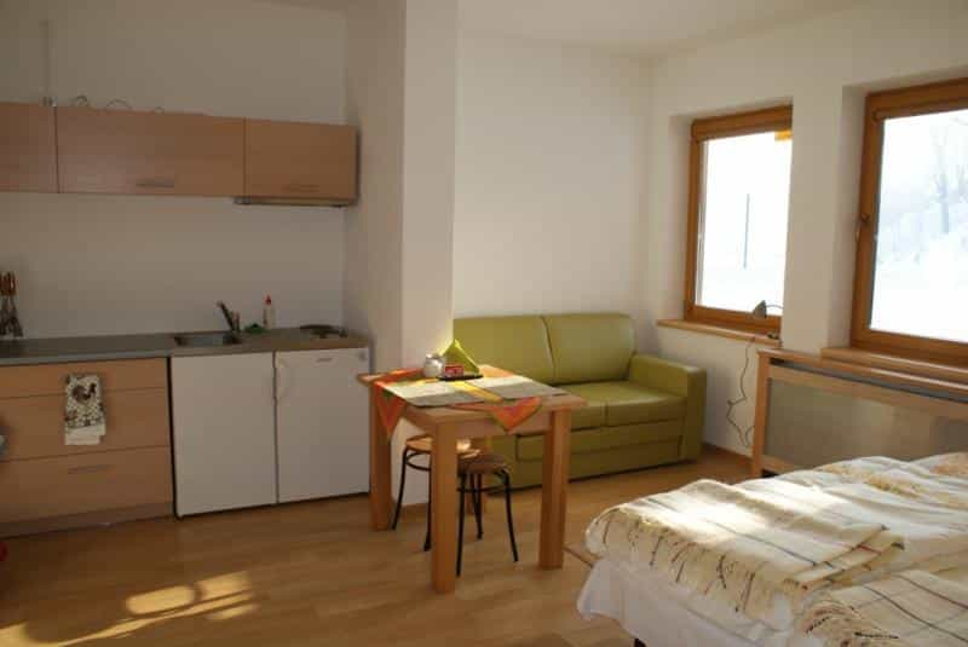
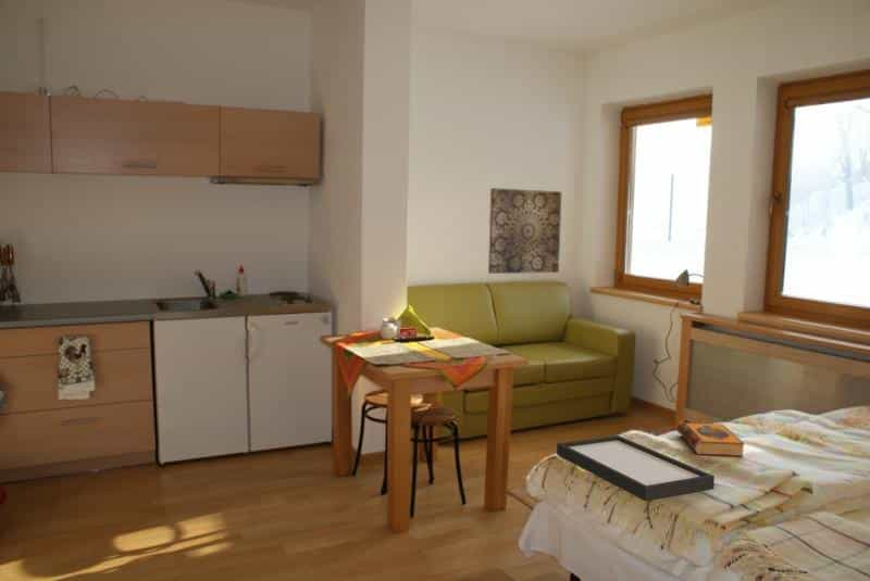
+ hardback book [675,421,746,457]
+ tray [556,434,716,502]
+ wall art [487,187,562,275]
